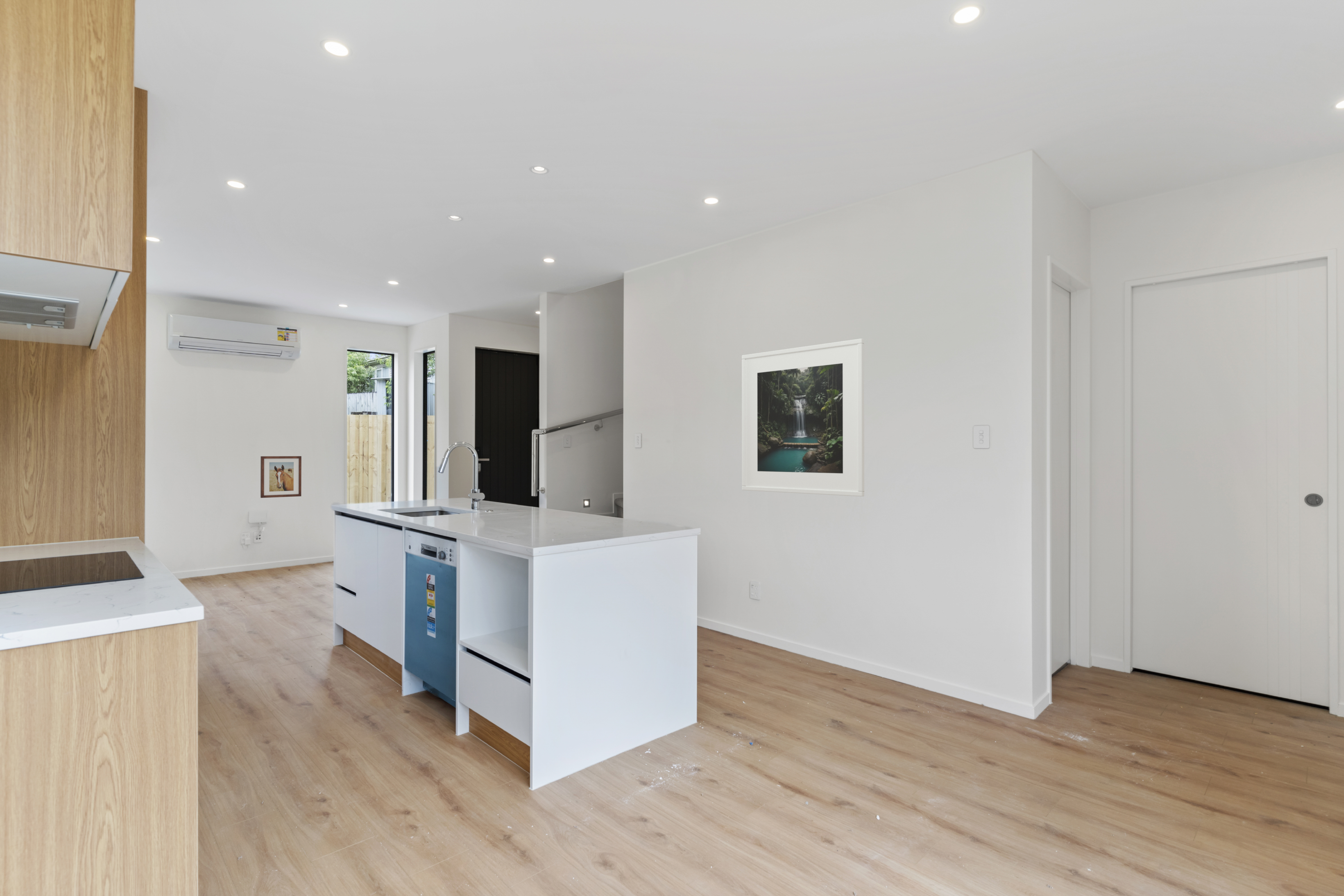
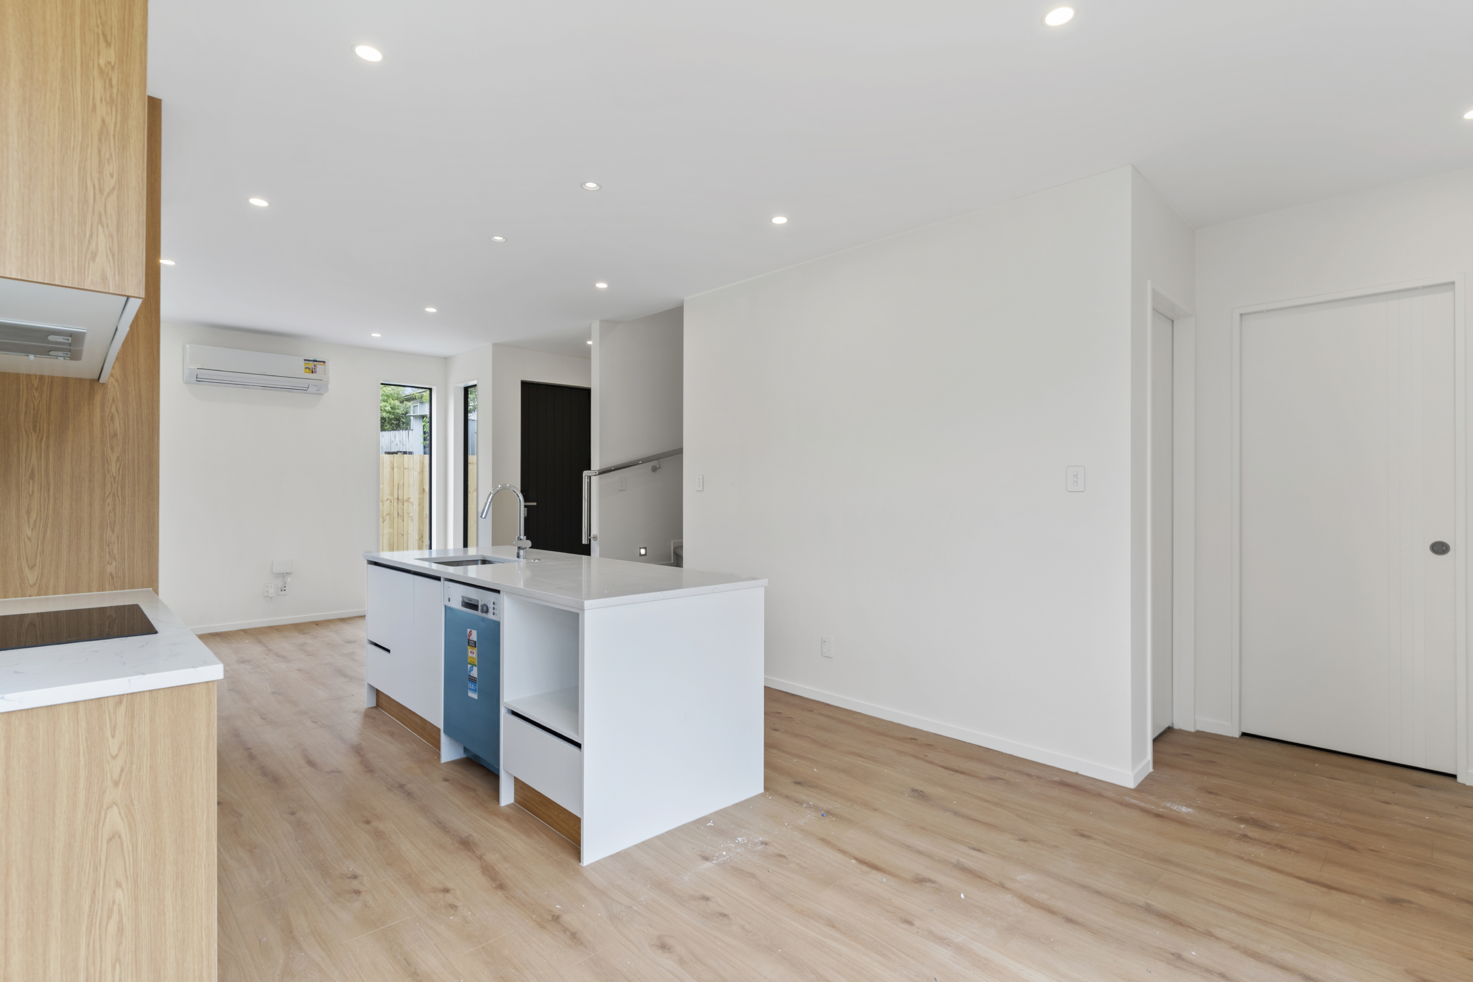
- wall art [260,456,302,498]
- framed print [742,338,865,497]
